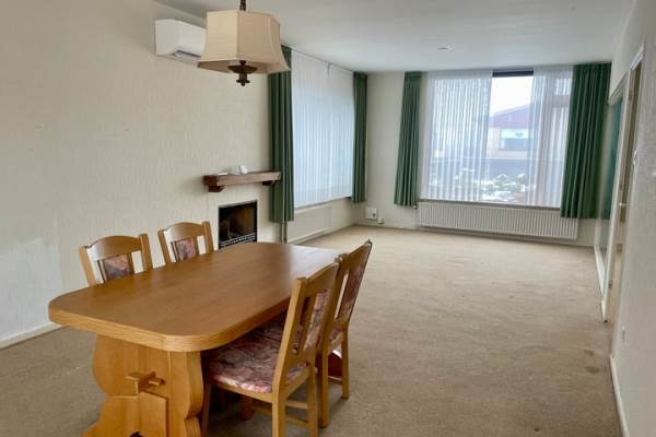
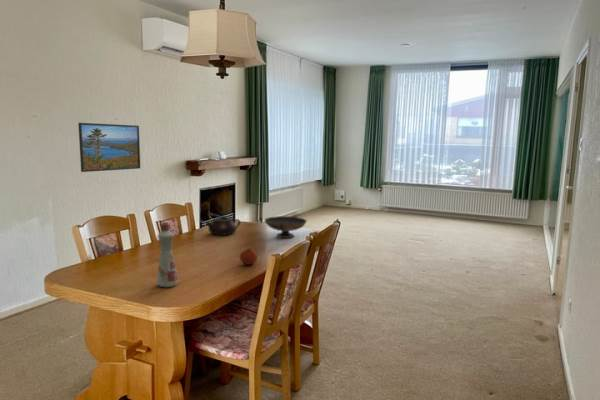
+ fruit [239,248,258,266]
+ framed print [77,122,141,173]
+ decorative bowl [263,215,308,239]
+ teapot [205,215,241,236]
+ bottle [156,221,179,289]
